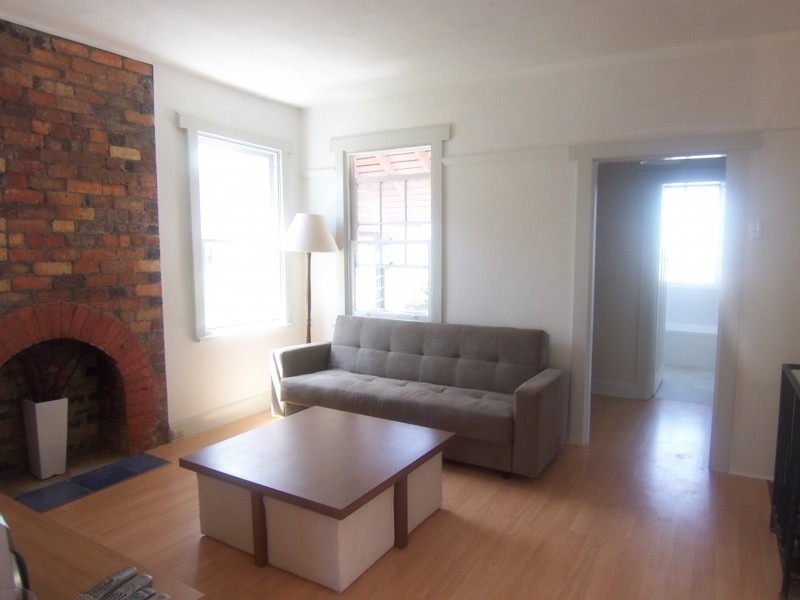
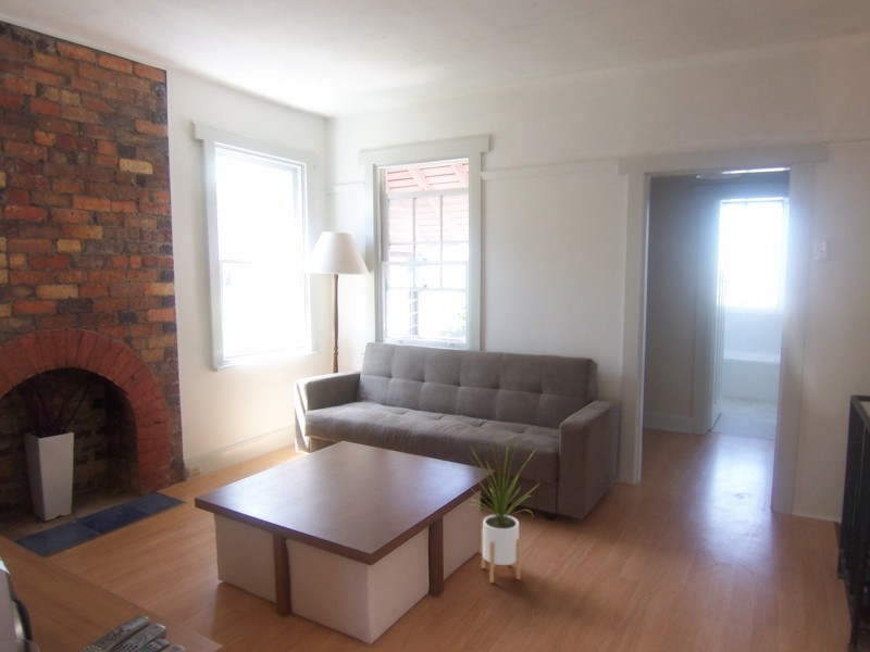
+ house plant [465,431,542,585]
